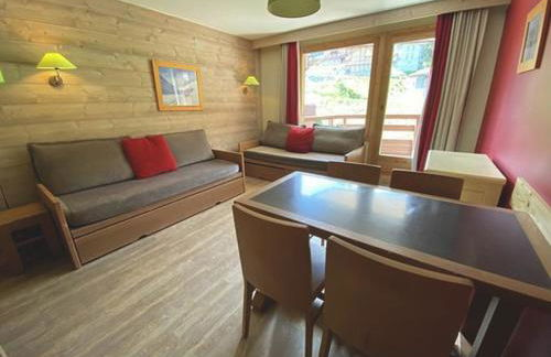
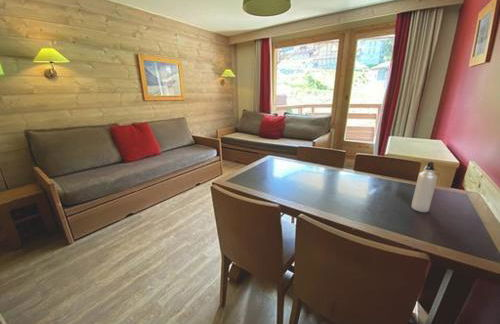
+ water bottle [410,161,438,213]
